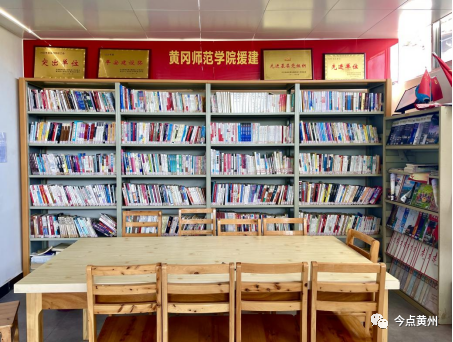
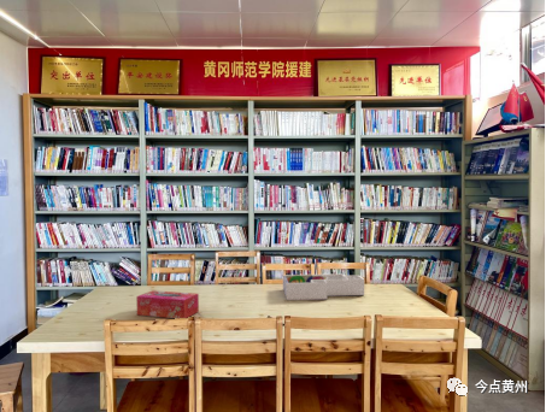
+ tissue box [135,289,200,319]
+ desk organizer [282,272,365,301]
